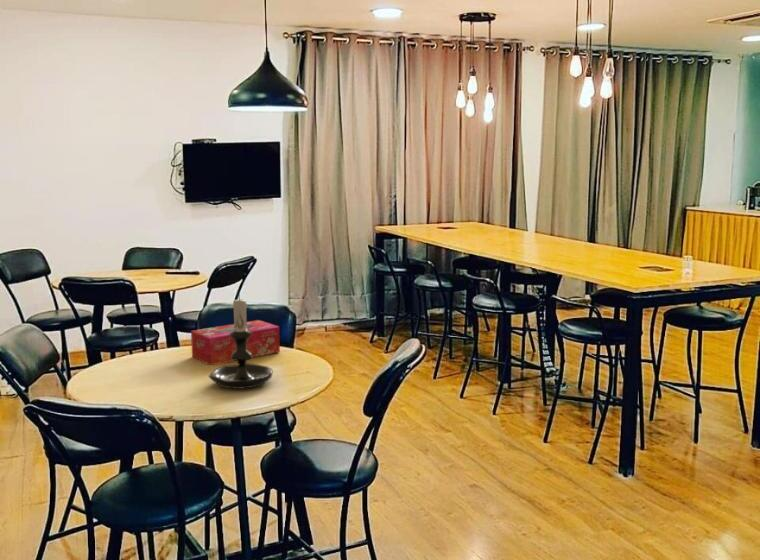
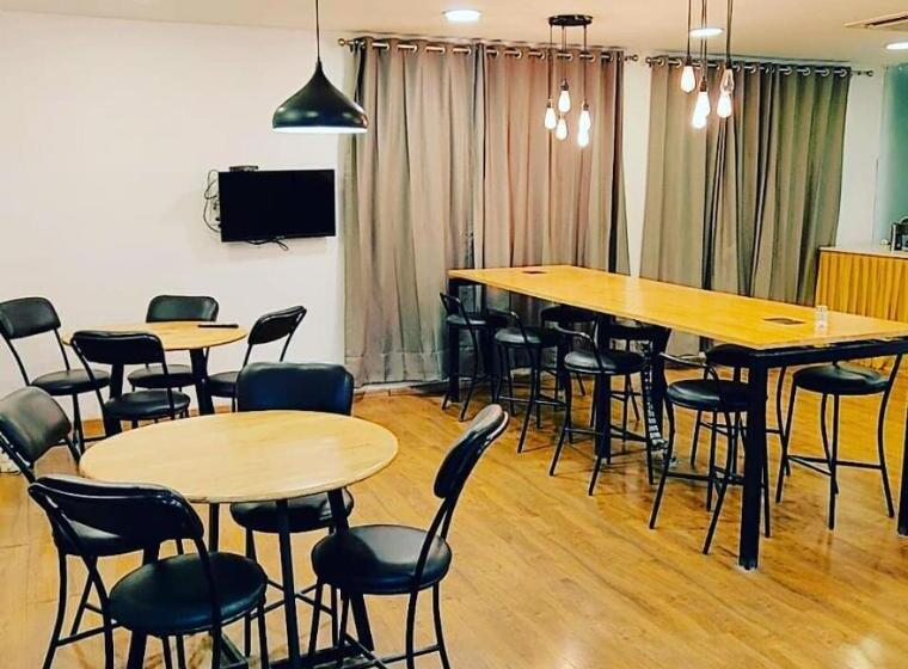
- tissue box [190,319,281,366]
- candle holder [207,293,274,390]
